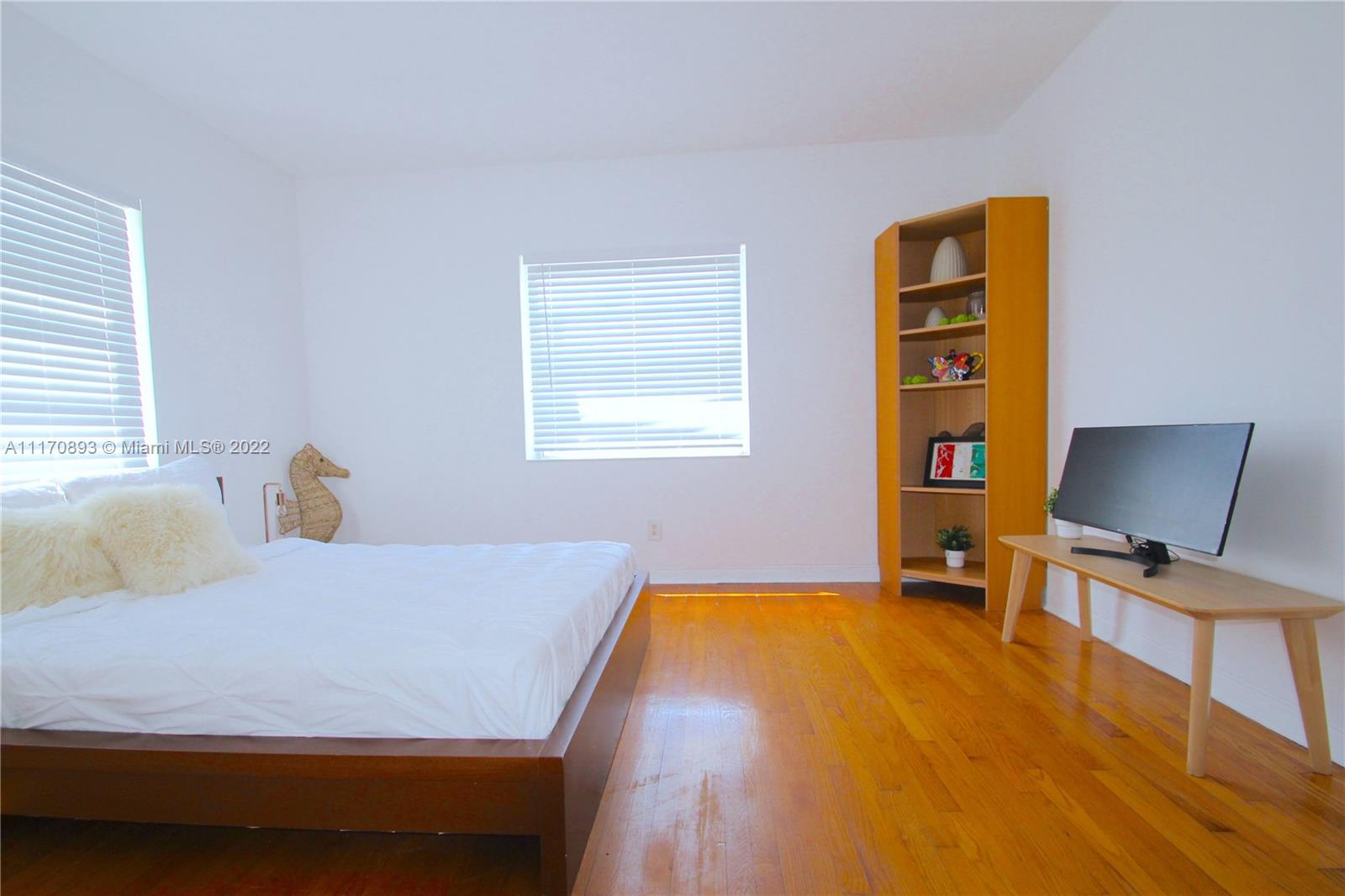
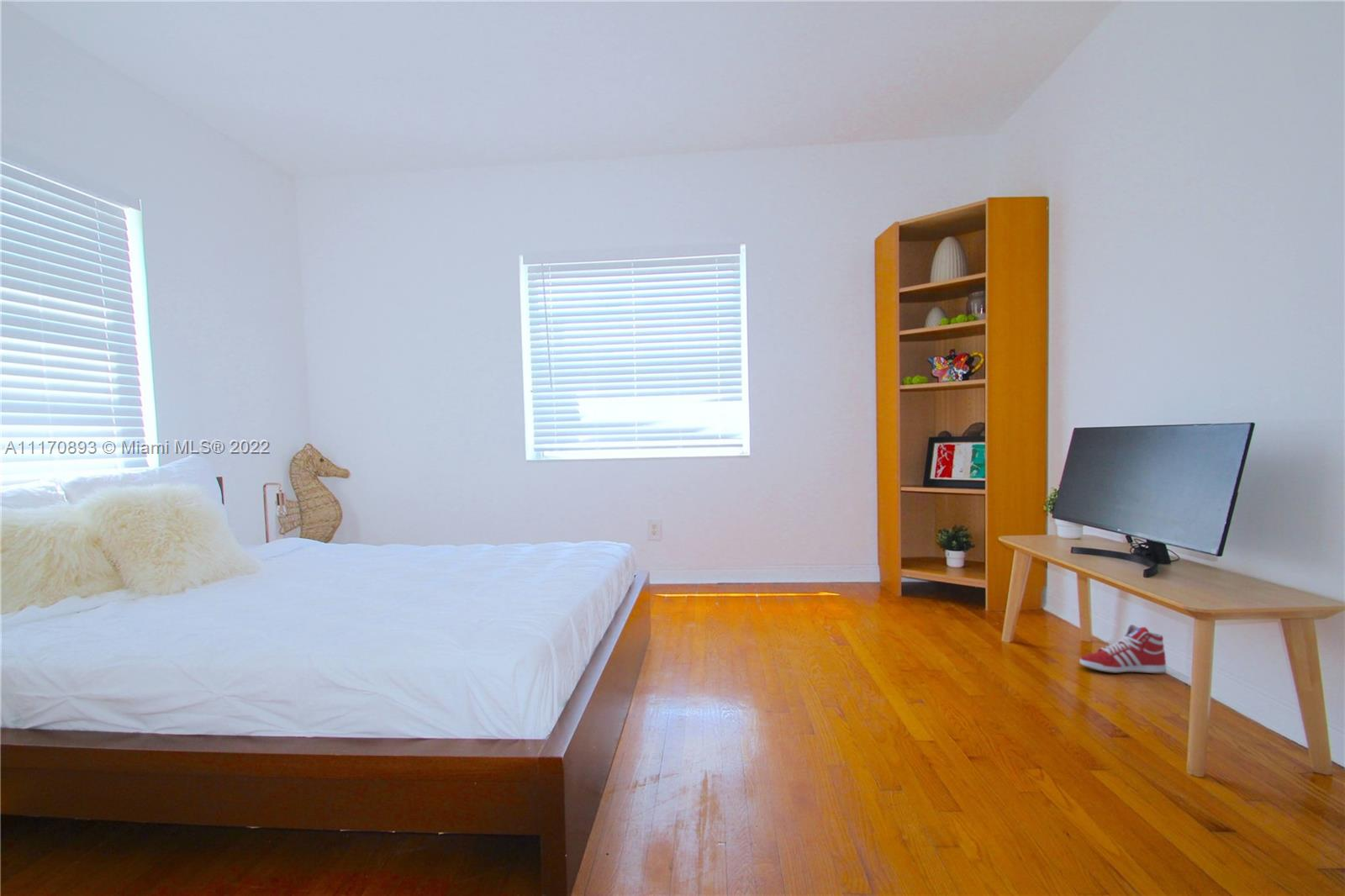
+ sneaker [1079,624,1168,674]
